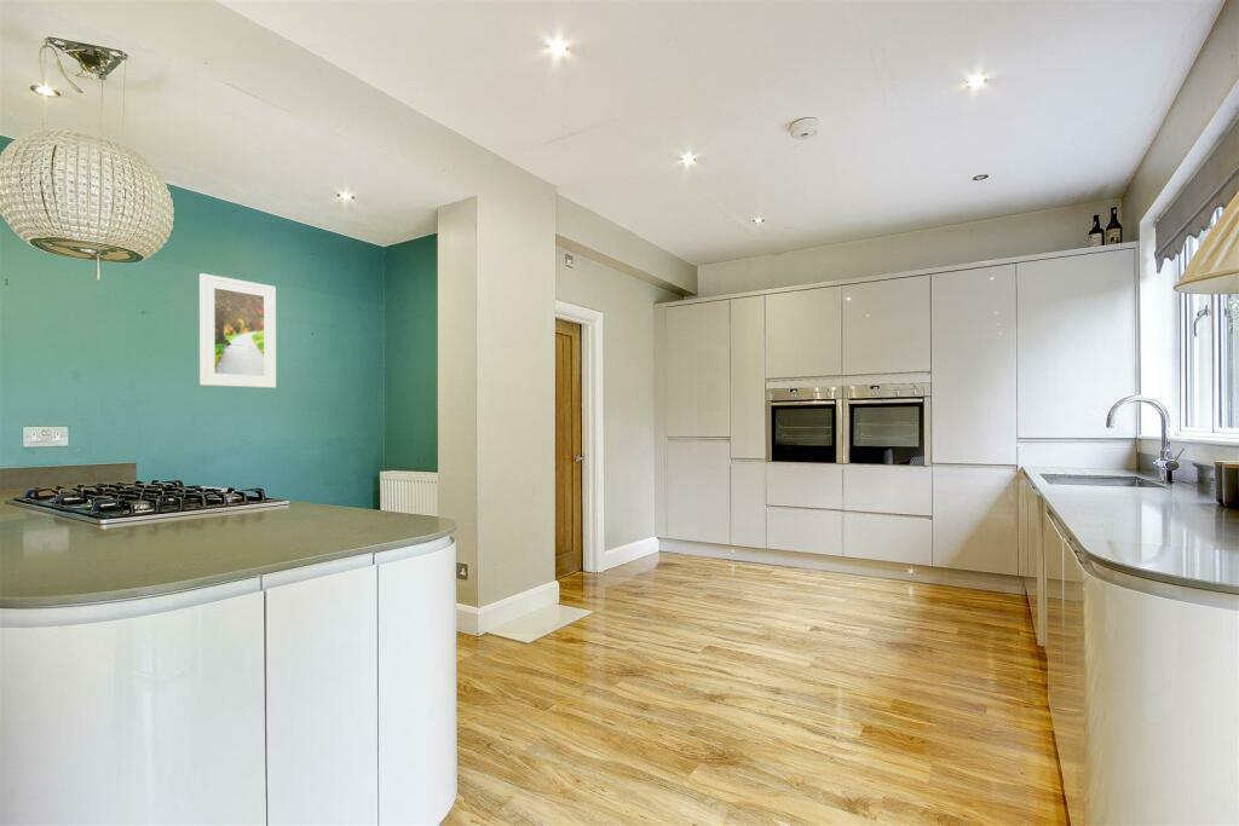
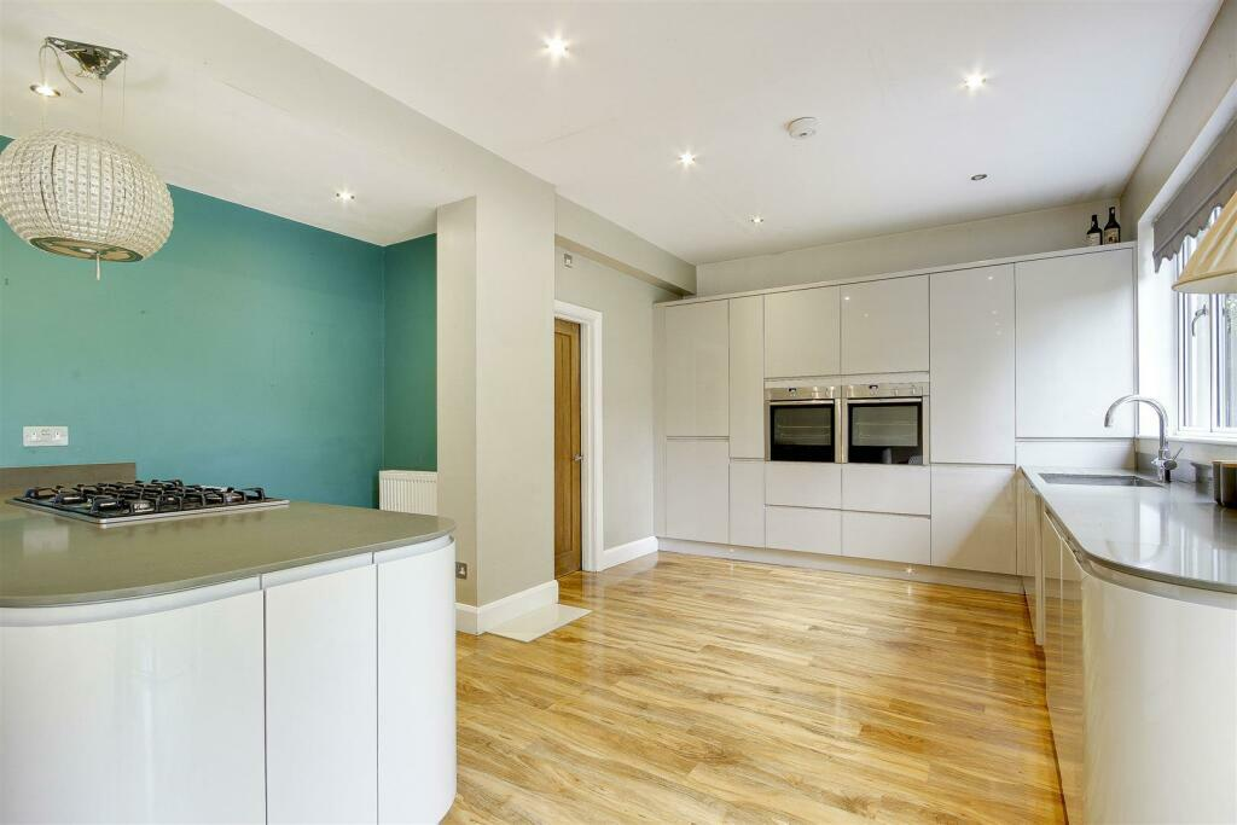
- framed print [198,272,277,389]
